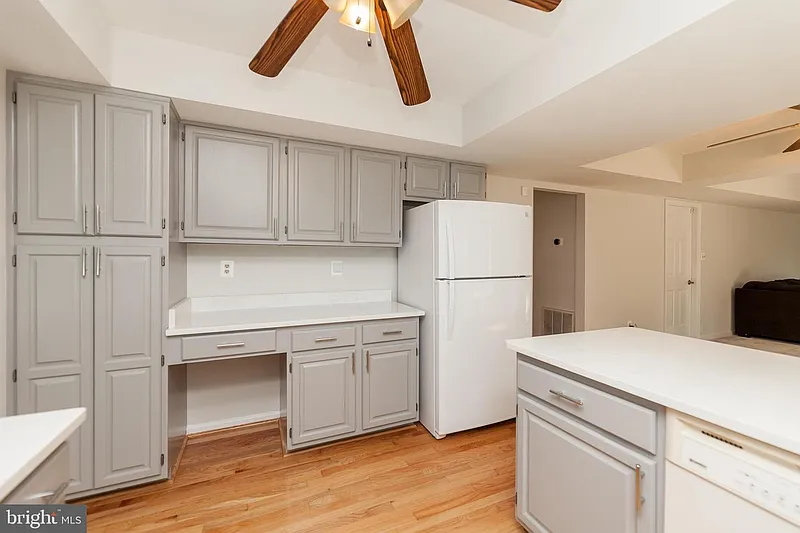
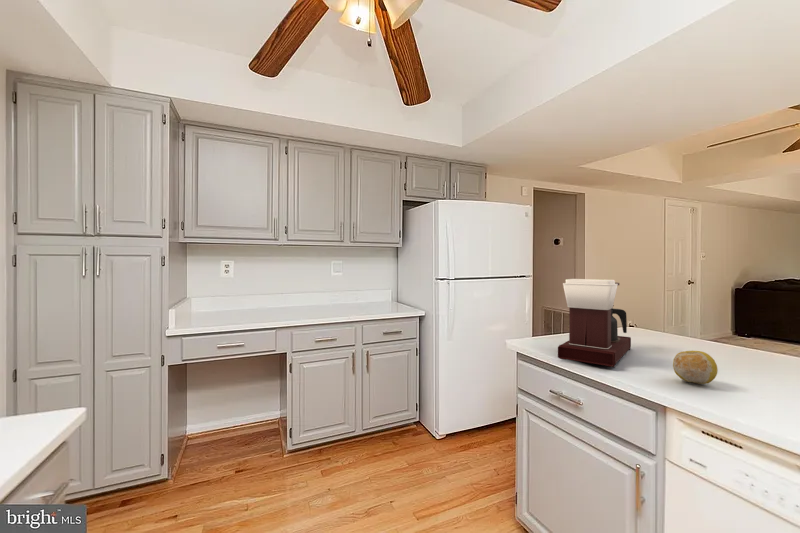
+ coffee maker [557,278,632,368]
+ fruit [672,350,719,385]
